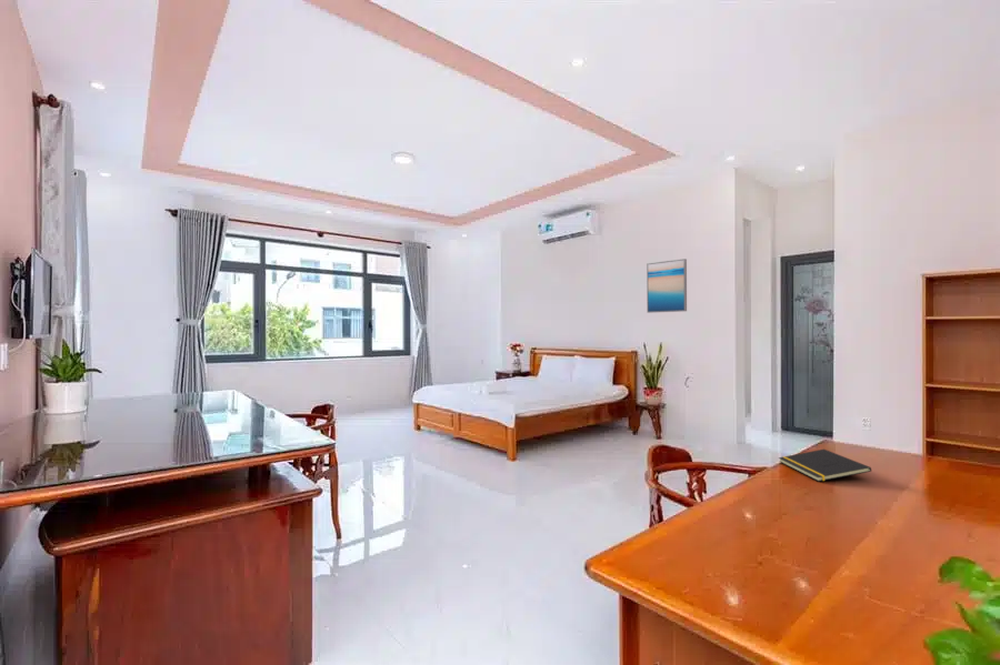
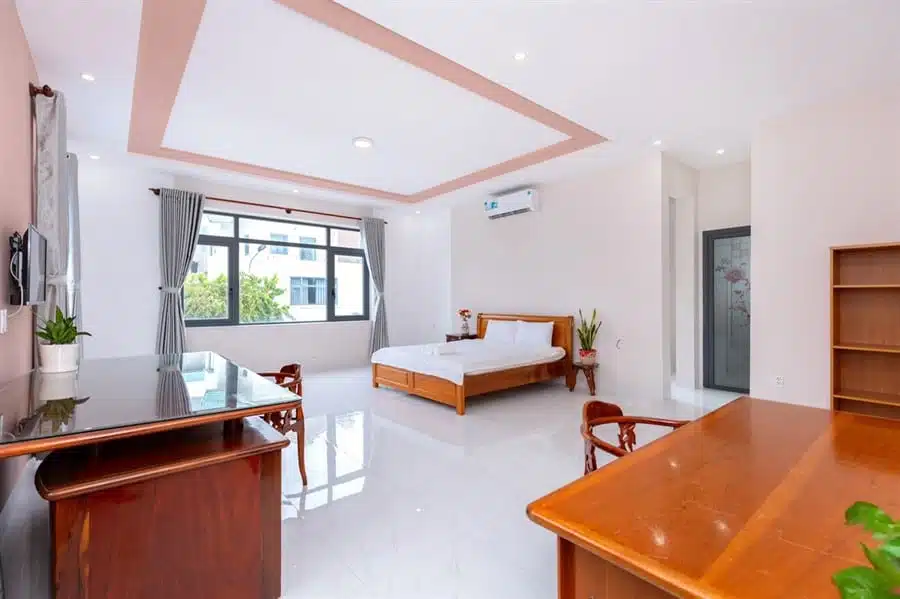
- notepad [778,447,872,482]
- wall art [646,258,688,314]
